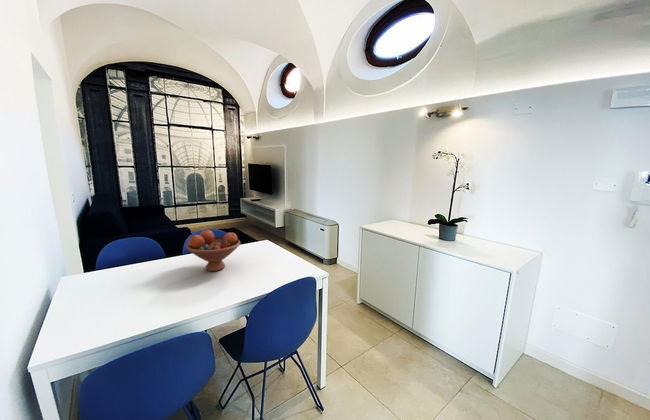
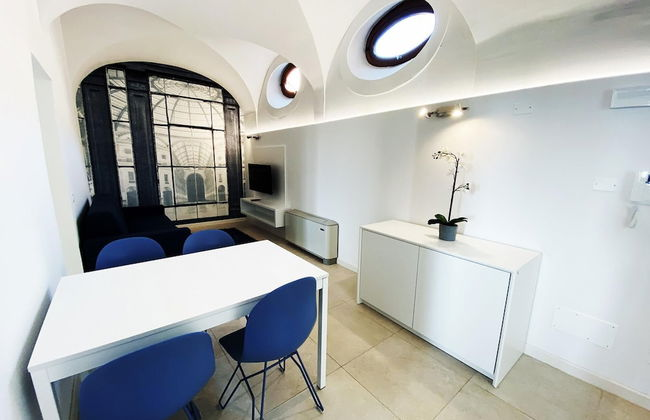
- fruit bowl [185,229,241,272]
